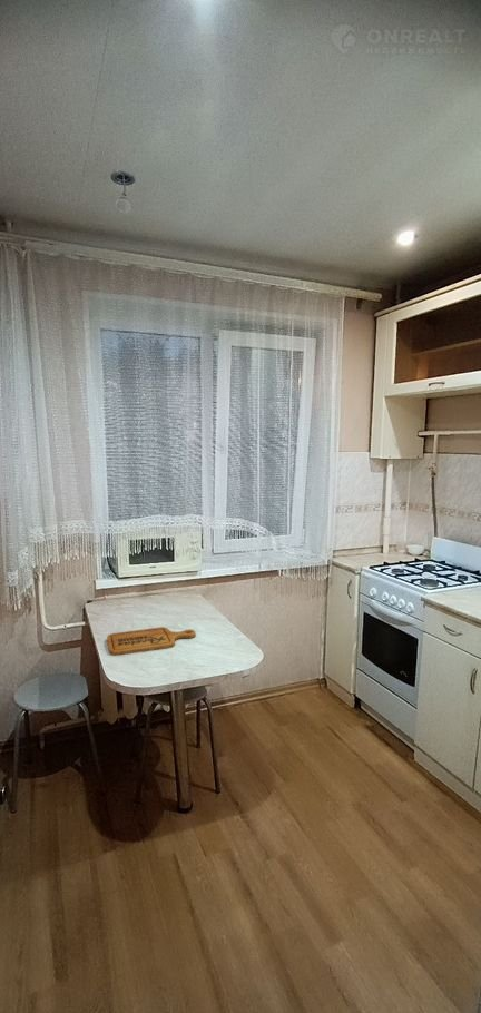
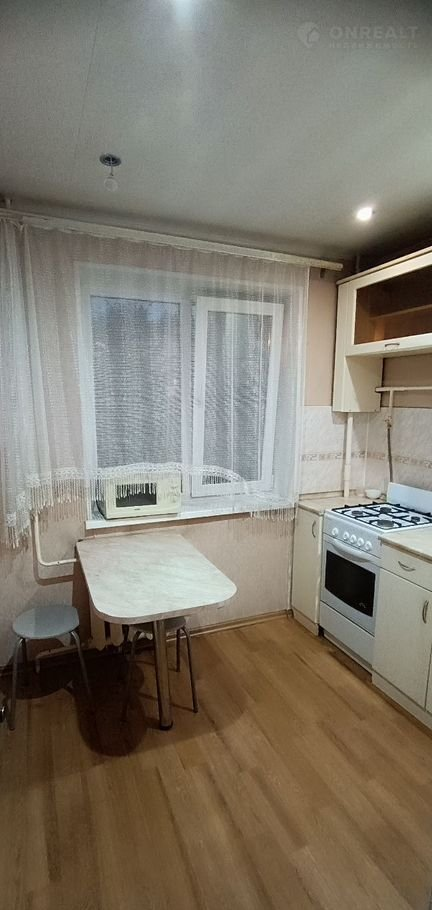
- cutting board [106,626,197,657]
